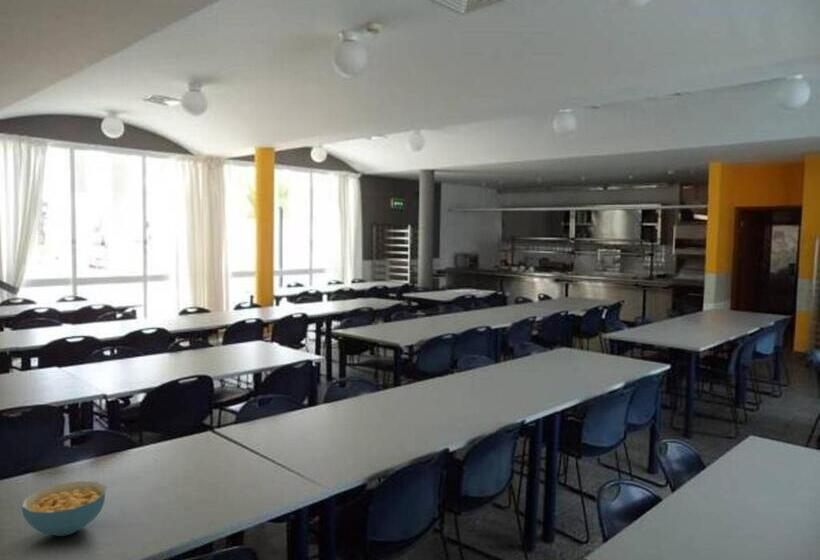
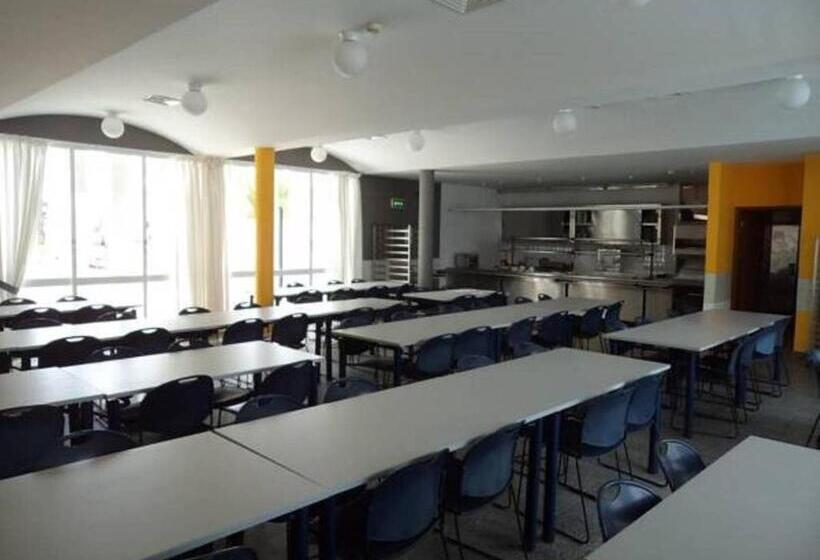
- cereal bowl [20,480,107,537]
